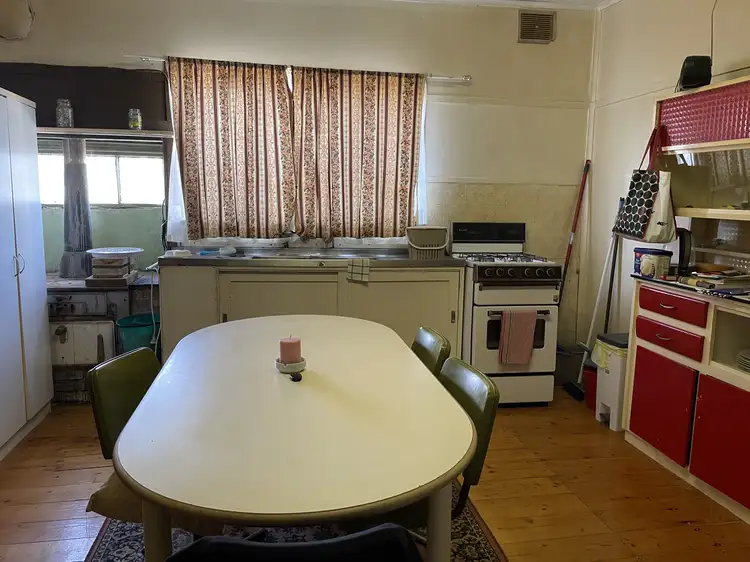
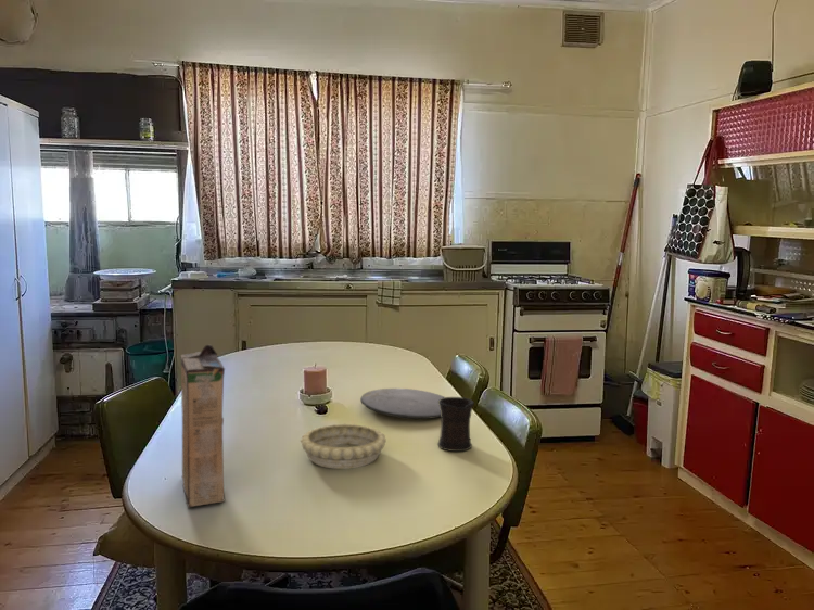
+ decorative bowl [300,423,387,470]
+ cereal box [179,344,226,509]
+ mug [436,396,475,453]
+ plate [359,387,445,420]
